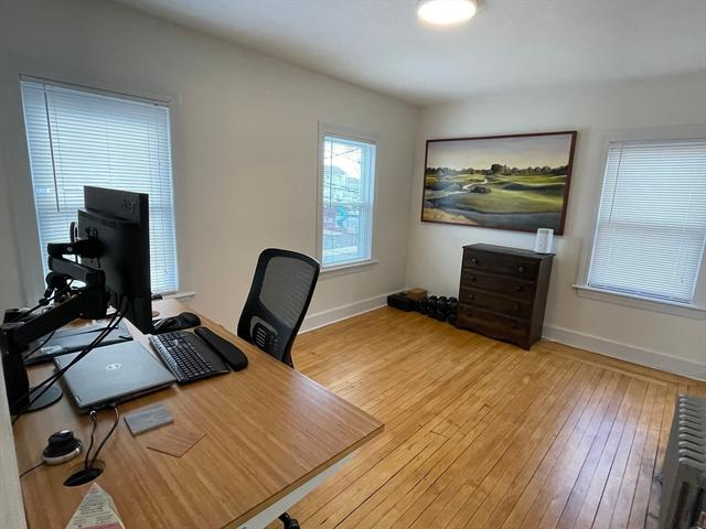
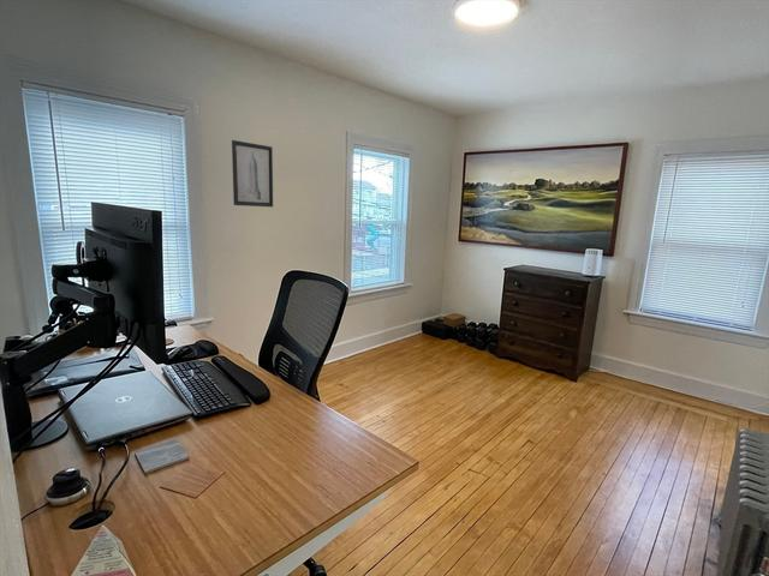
+ wall art [231,139,274,208]
